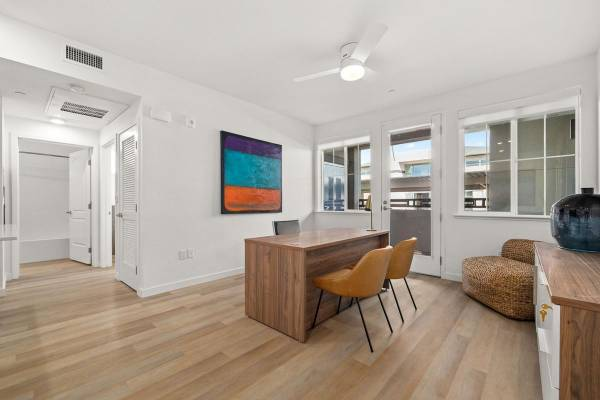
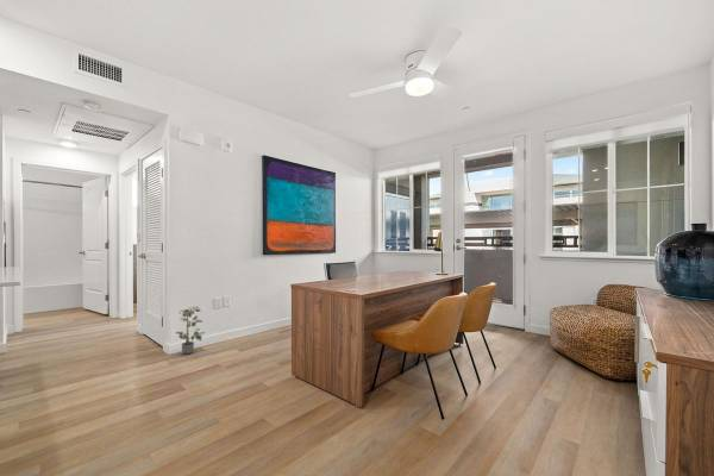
+ potted plant [175,306,207,355]
